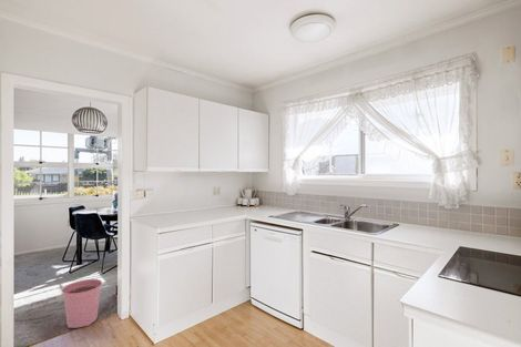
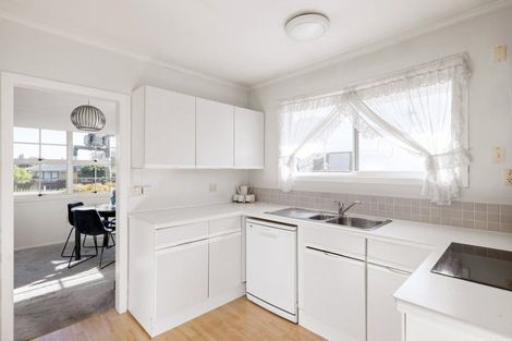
- plant pot [61,278,103,329]
